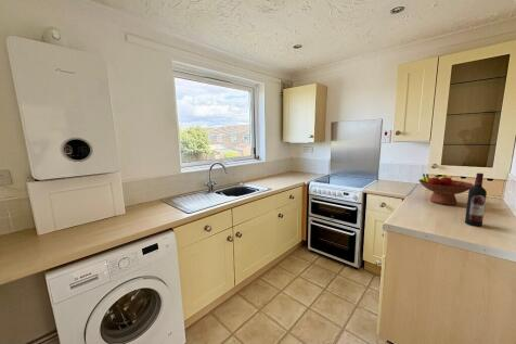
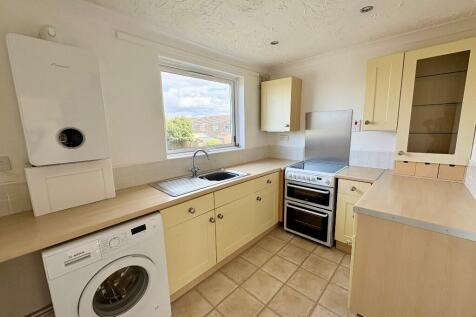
- wine bottle [464,173,488,227]
- fruit bowl [417,173,475,206]
